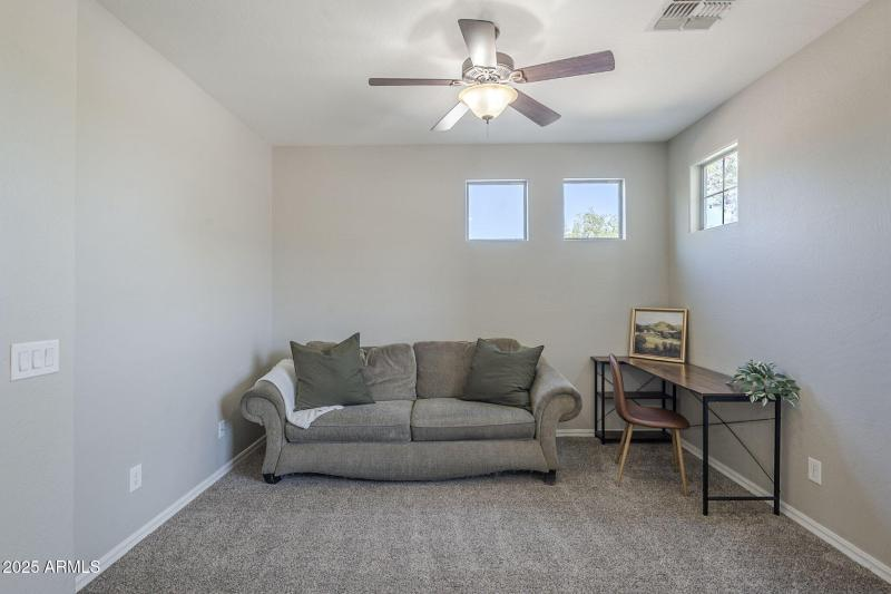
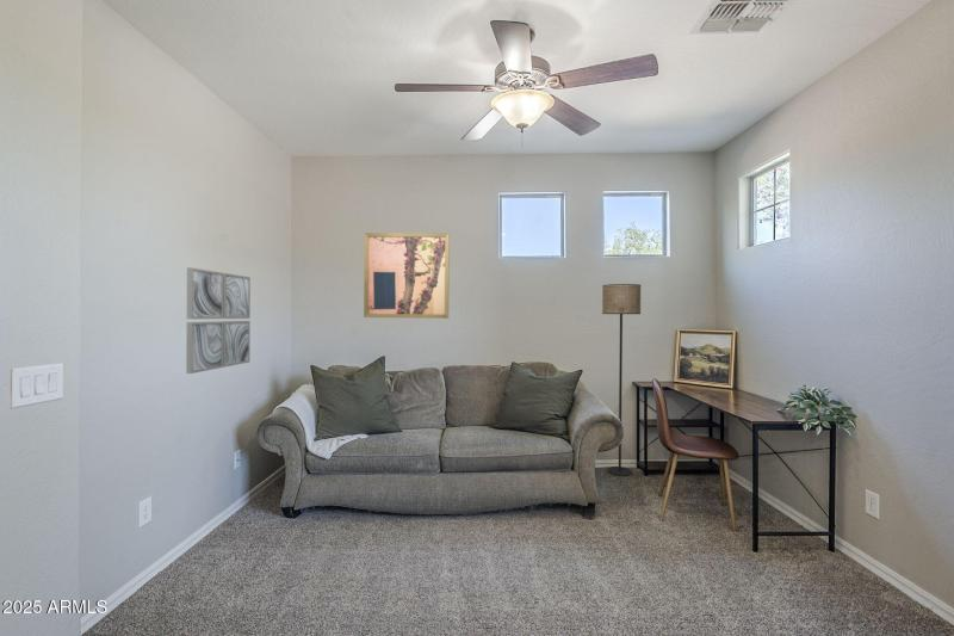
+ wall art [185,266,252,375]
+ floor lamp [601,283,642,477]
+ wall art [363,231,451,320]
